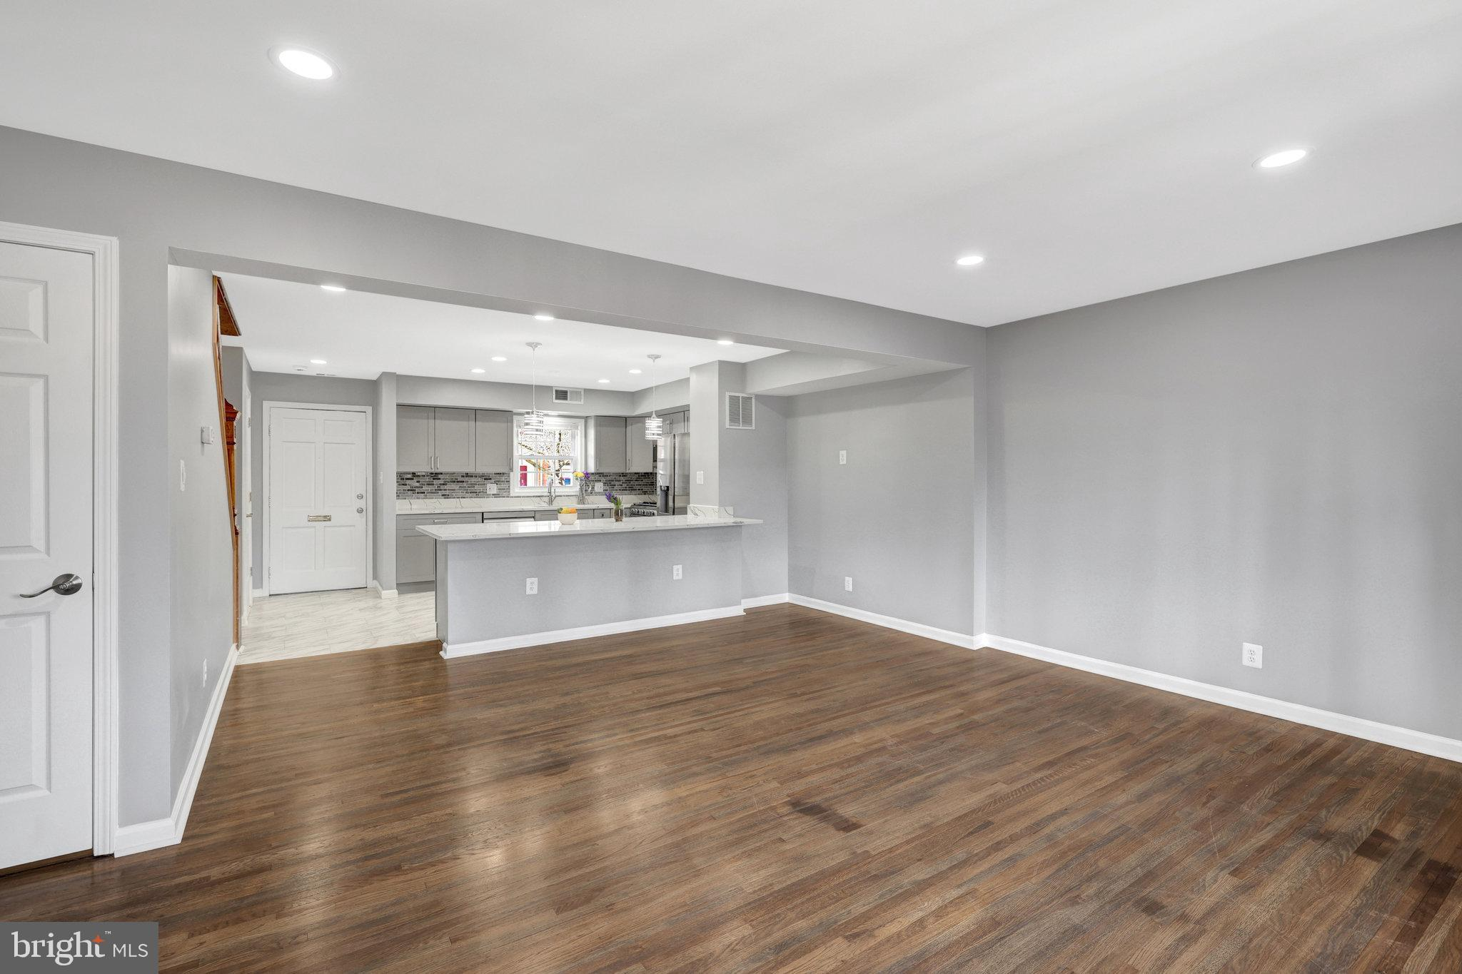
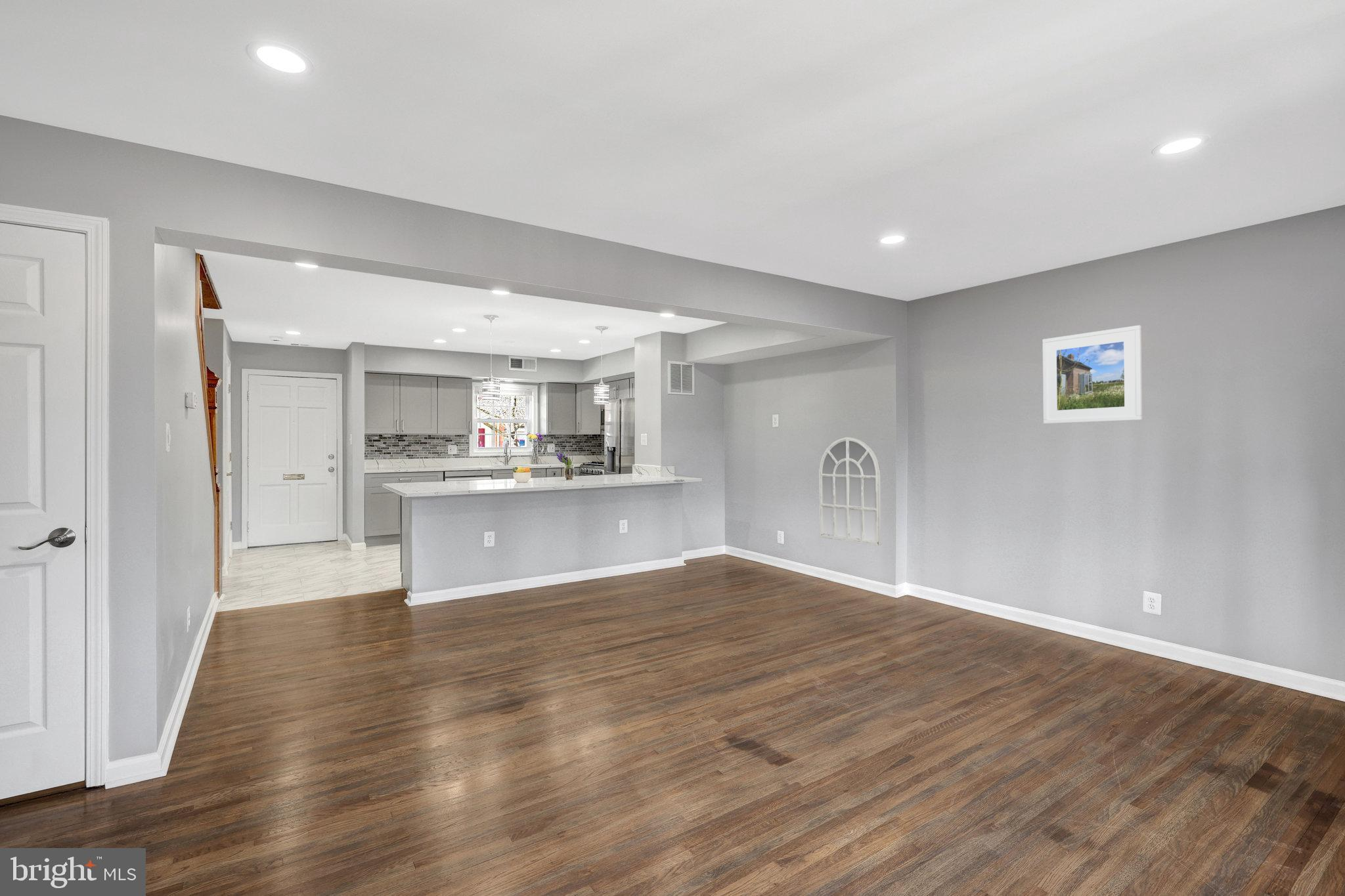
+ mirror [818,437,882,546]
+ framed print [1042,324,1143,424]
